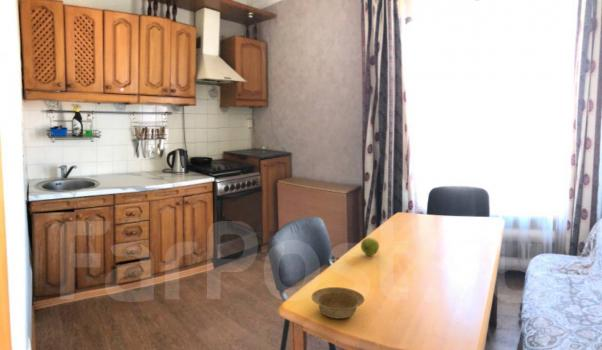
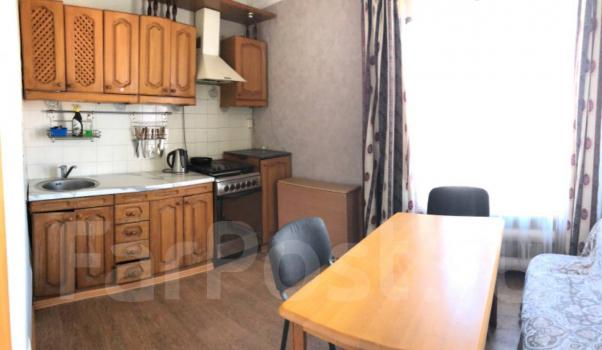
- apple [360,236,380,257]
- bowl [311,286,365,320]
